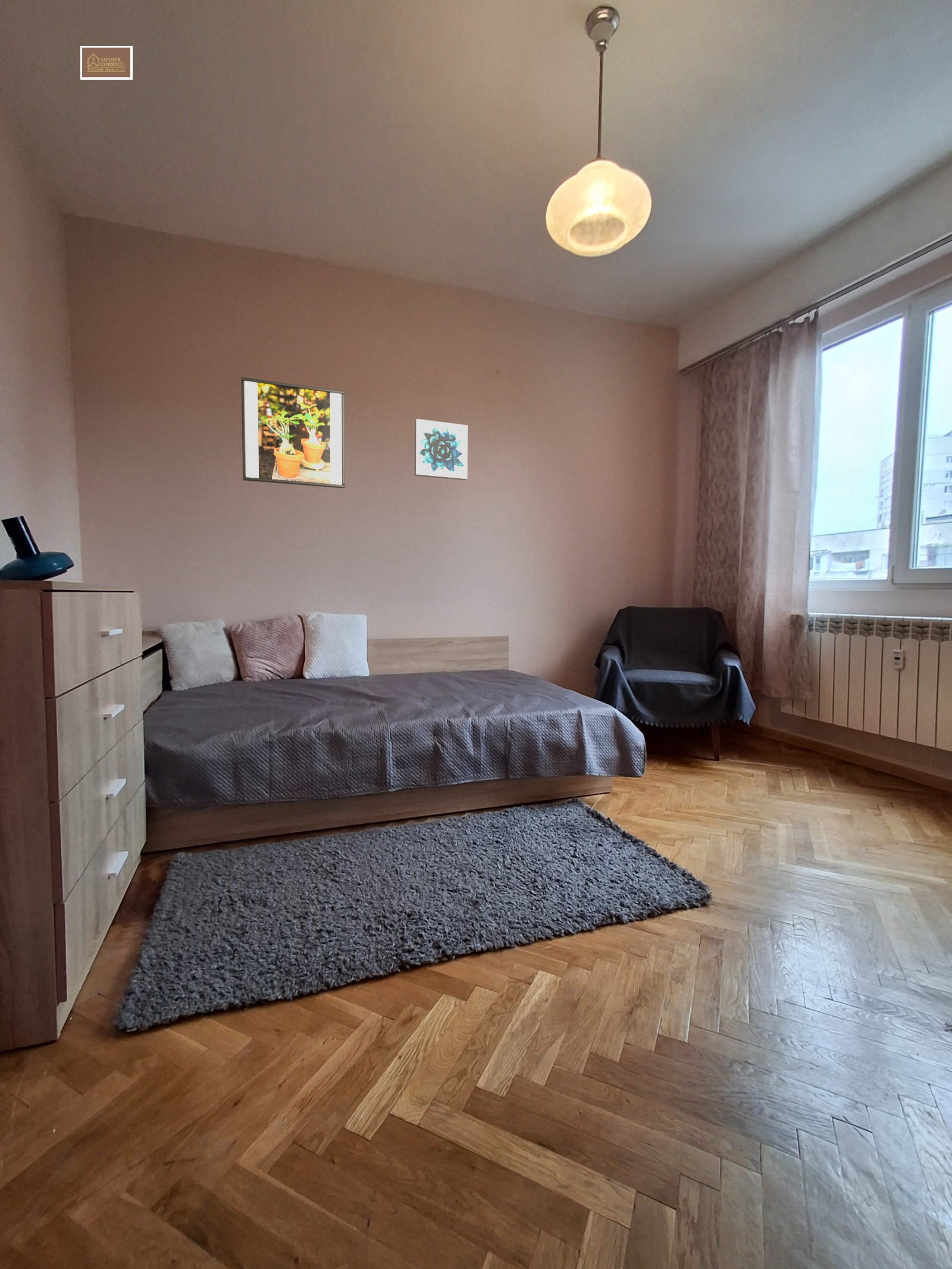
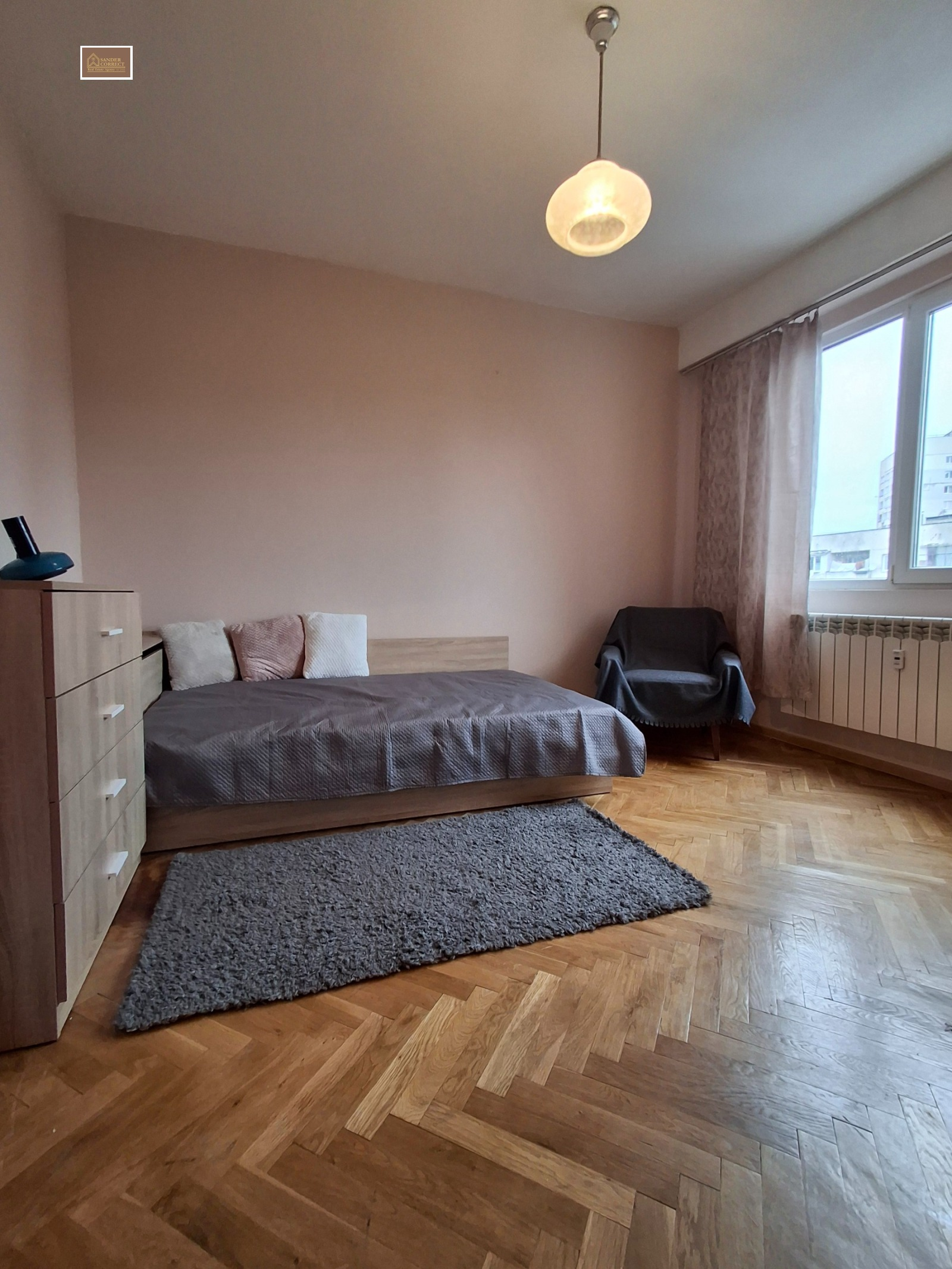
- wall art [414,418,468,481]
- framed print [240,377,346,489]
